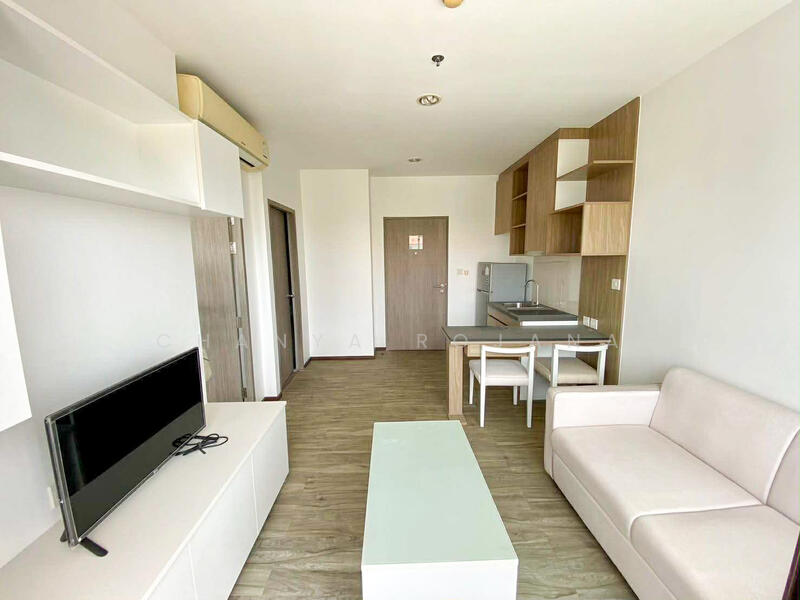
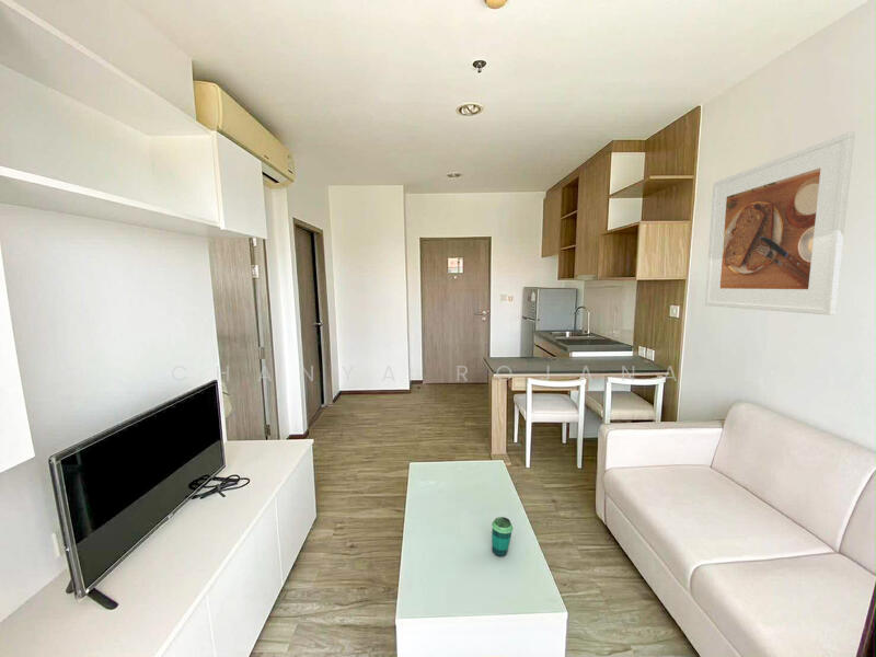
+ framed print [704,130,856,316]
+ cup [491,516,514,557]
